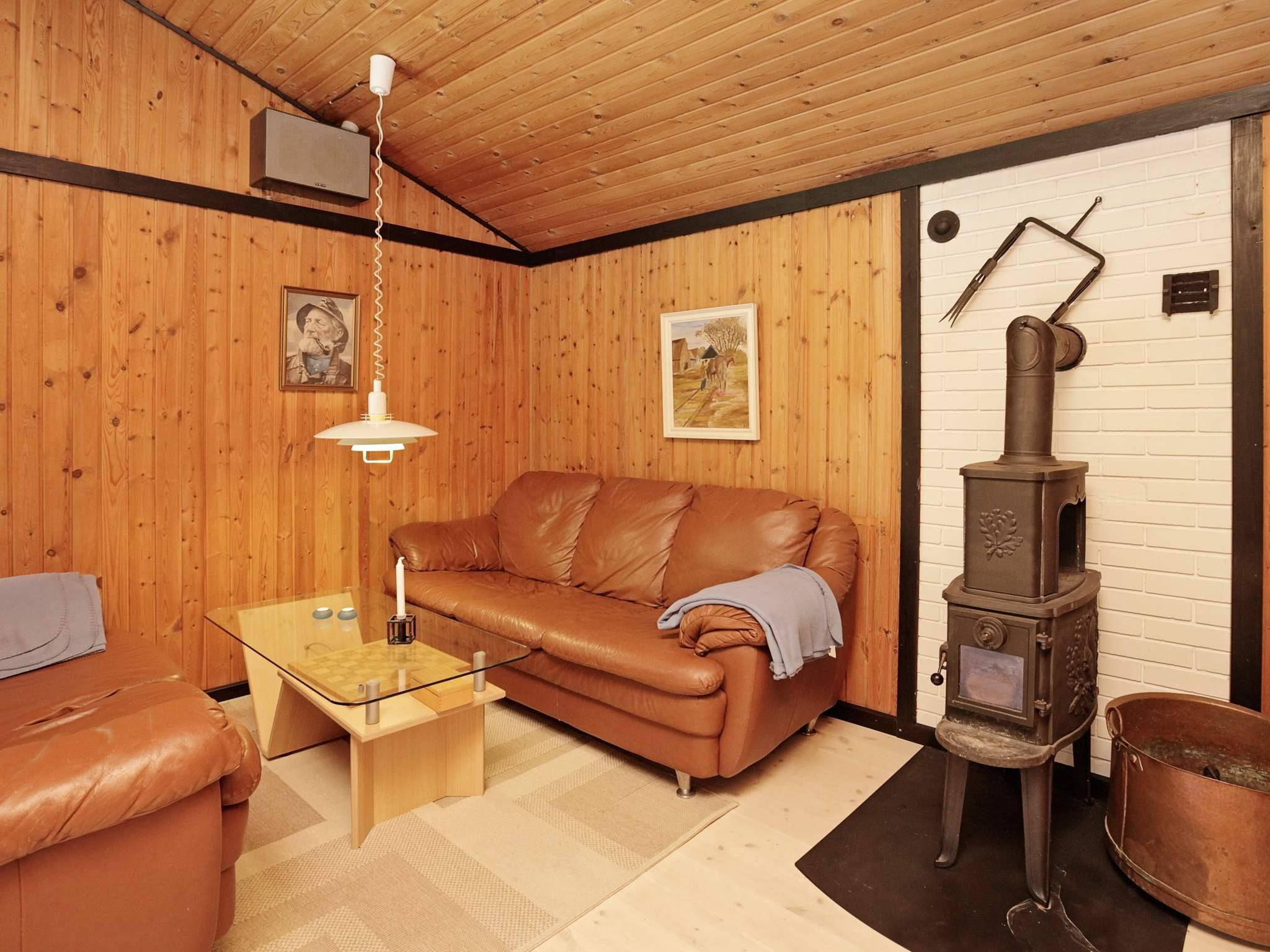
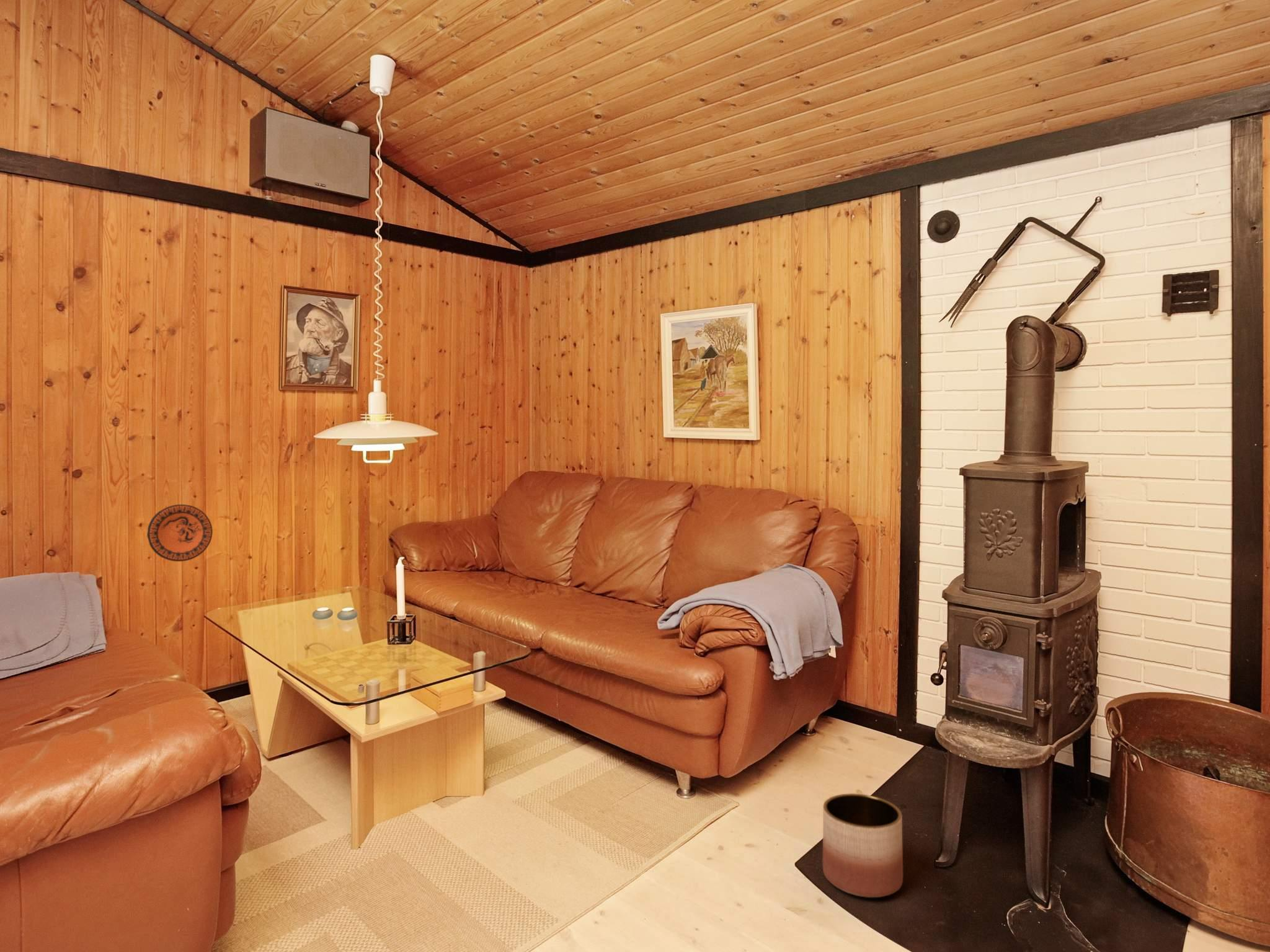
+ planter [822,793,904,898]
+ decorative plate [146,504,213,562]
